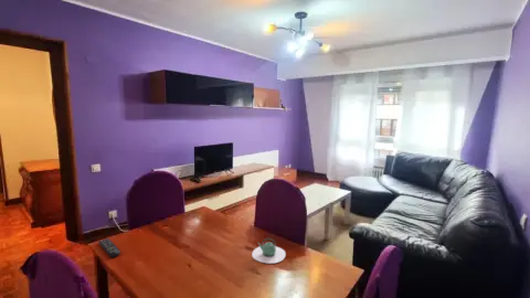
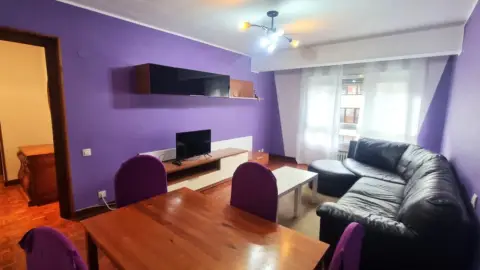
- teapot [251,237,287,265]
- remote control [97,237,121,258]
